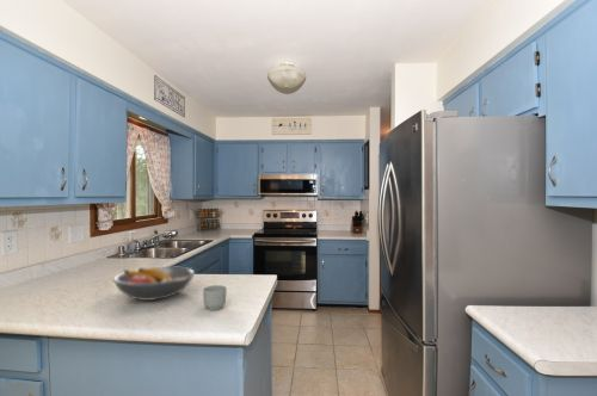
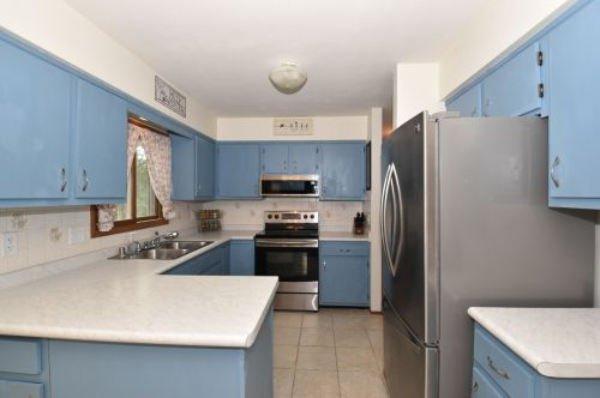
- fruit bowl [112,265,196,302]
- mug [202,284,228,311]
